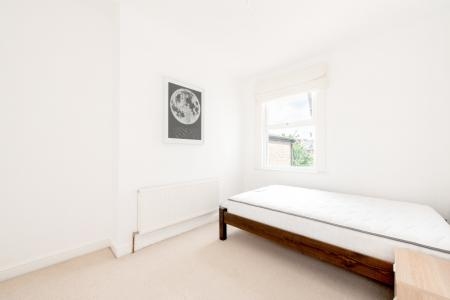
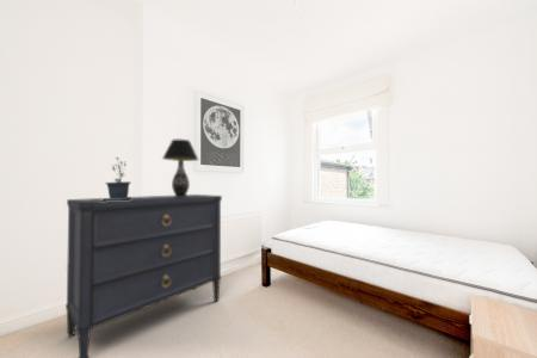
+ table lamp [161,138,199,197]
+ potted plant [99,156,132,202]
+ dresser [64,193,223,358]
